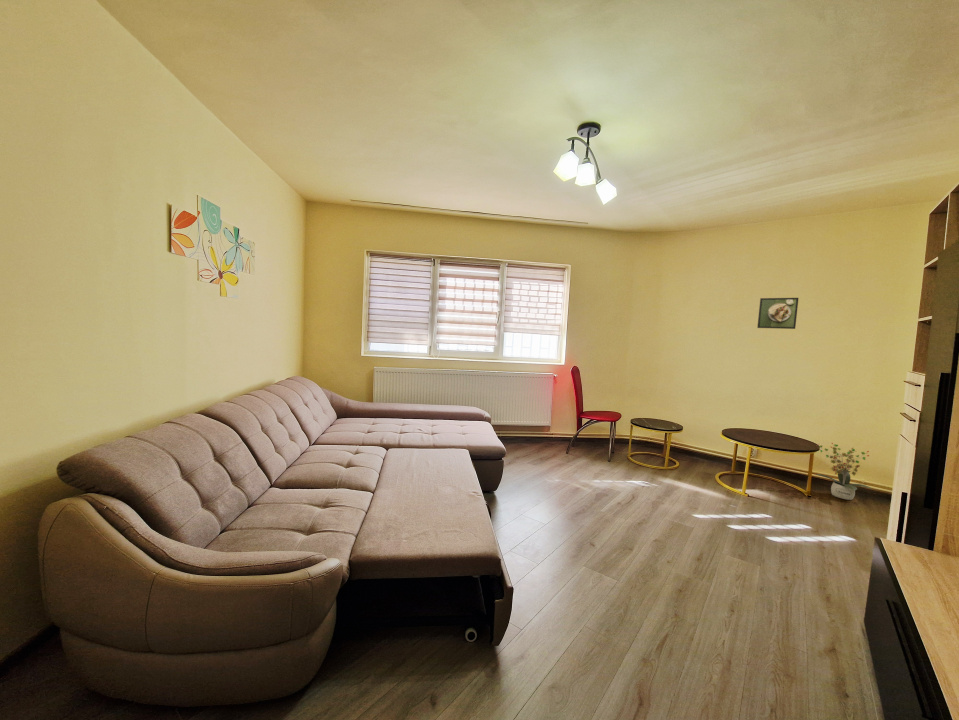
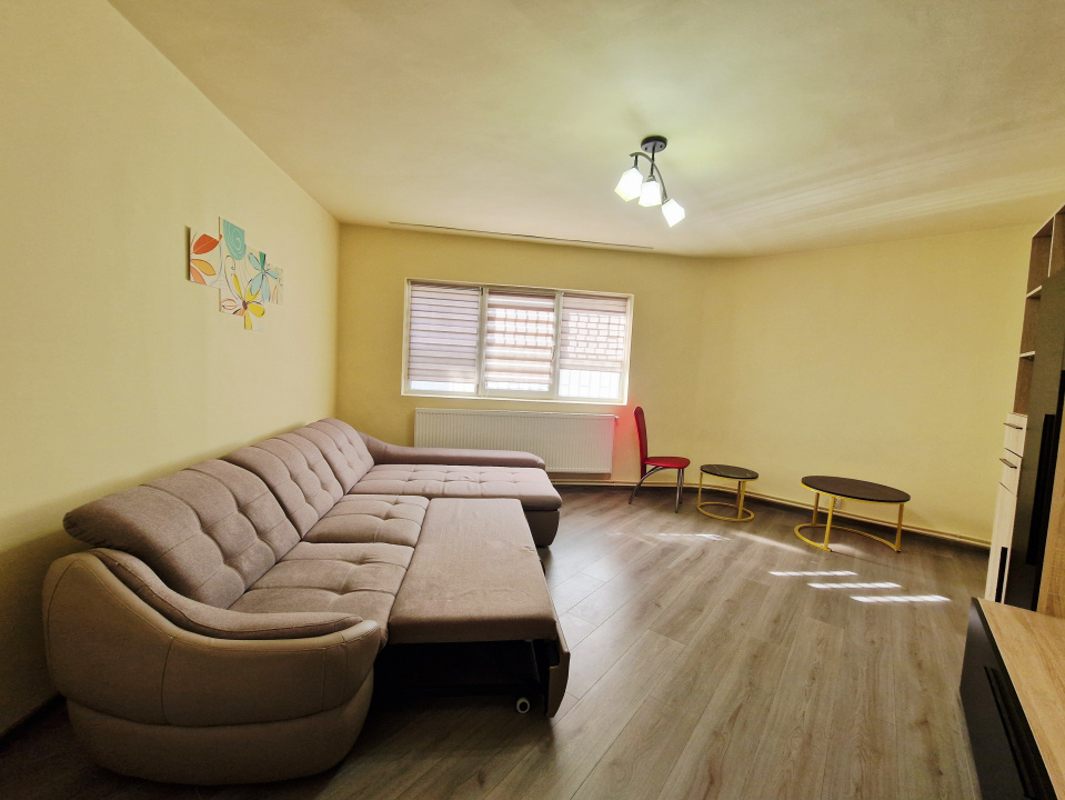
- potted plant [815,442,871,501]
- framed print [756,297,799,330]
